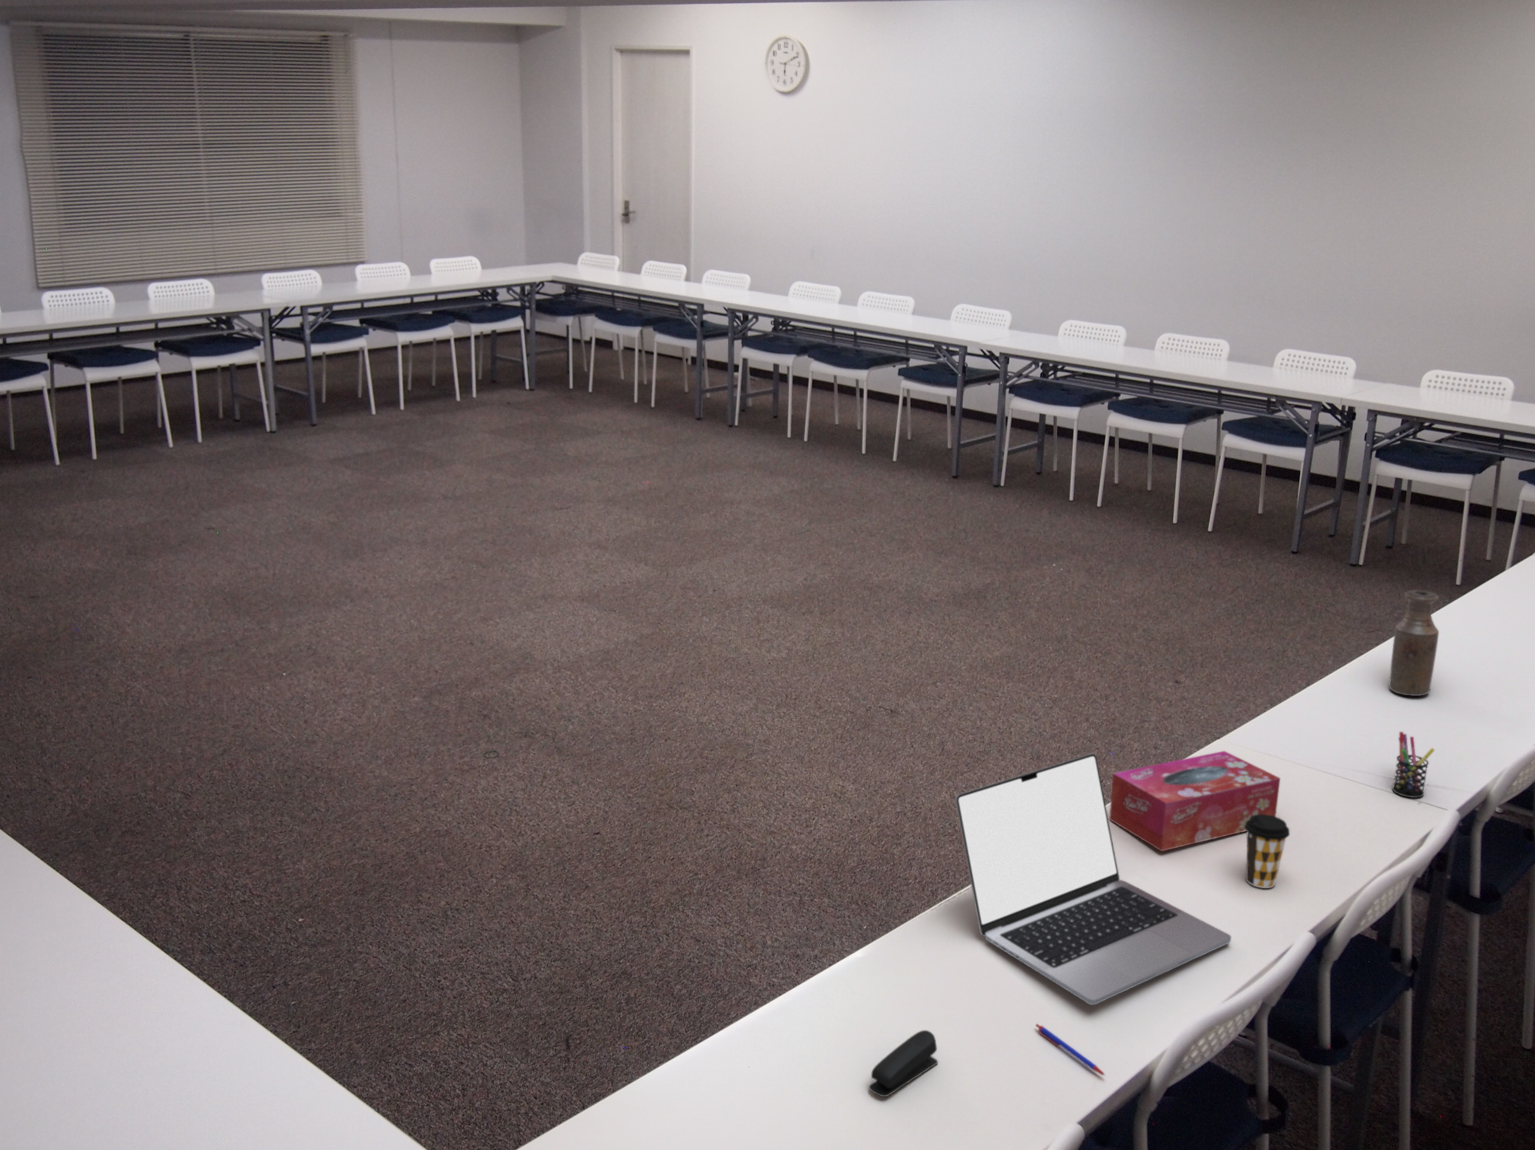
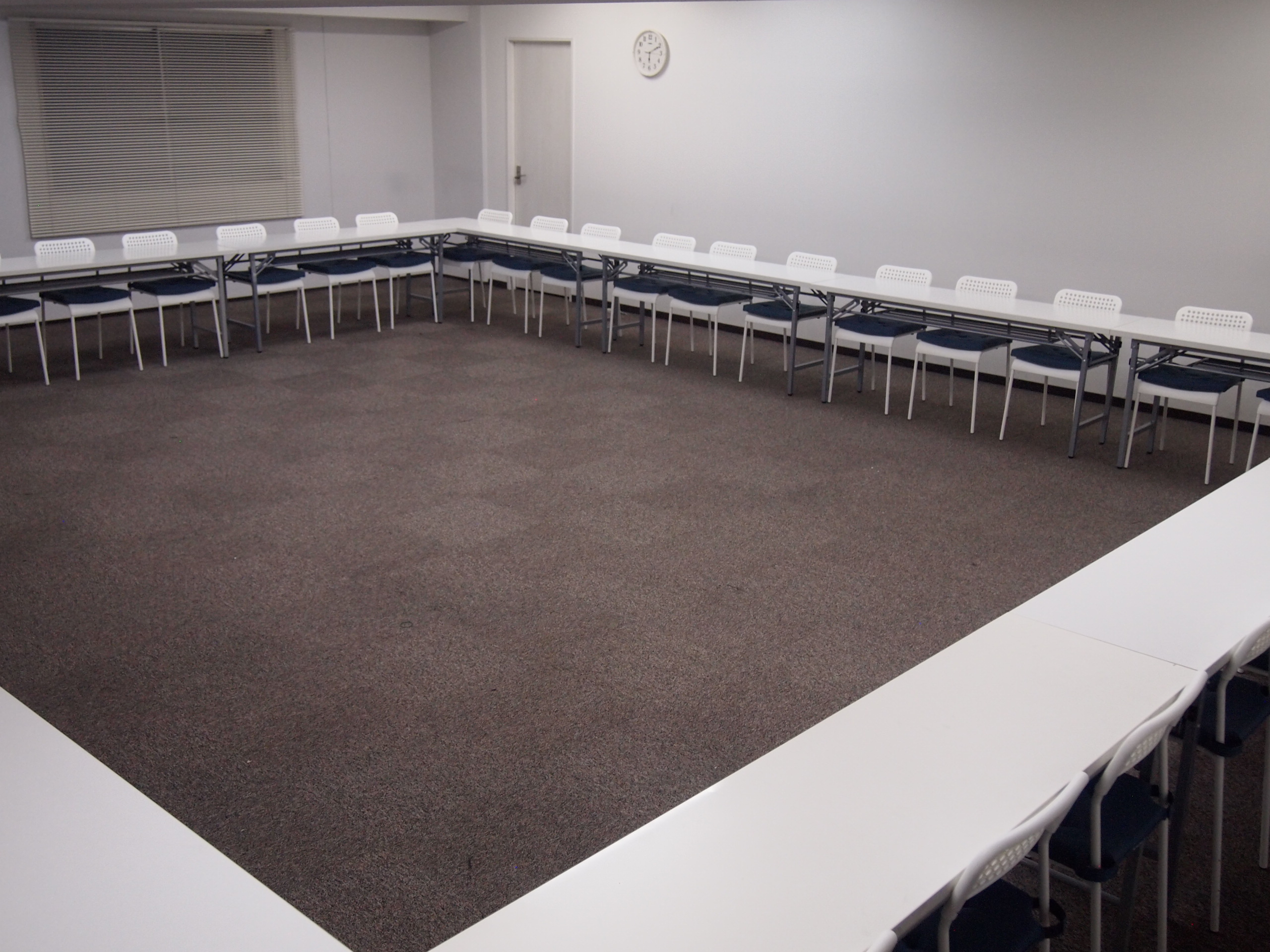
- stapler [868,1029,938,1097]
- laptop [955,753,1232,1006]
- tissue box [1108,750,1281,852]
- coffee cup [1245,814,1291,889]
- bottle [1388,589,1440,697]
- pen [1035,1023,1106,1076]
- pen holder [1391,731,1436,798]
